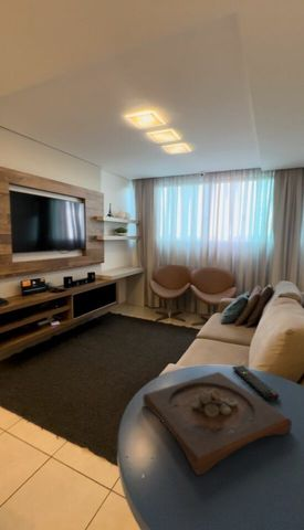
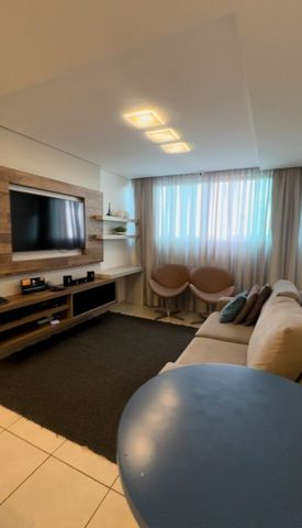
- remote control [231,364,280,402]
- wooden tray [141,371,293,477]
